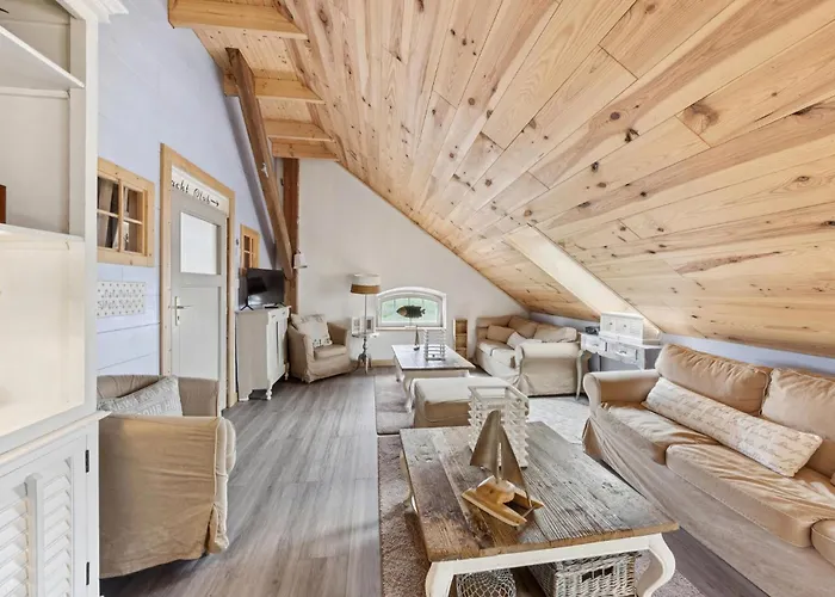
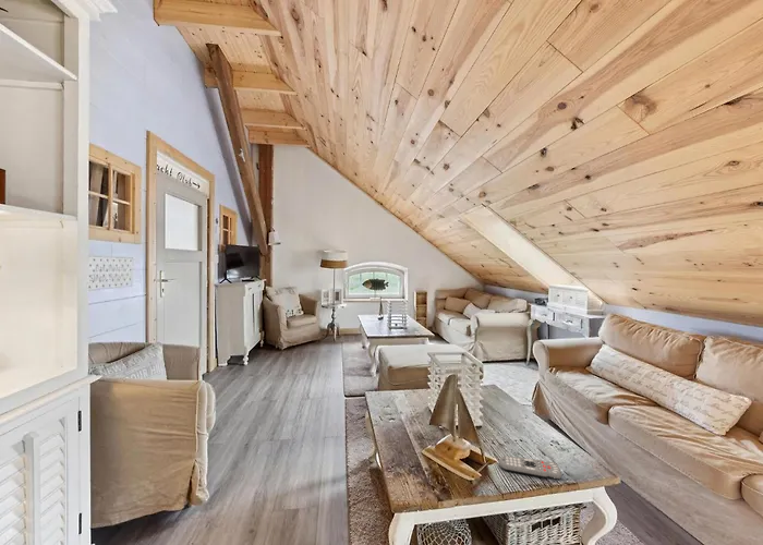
+ remote control [498,455,562,481]
